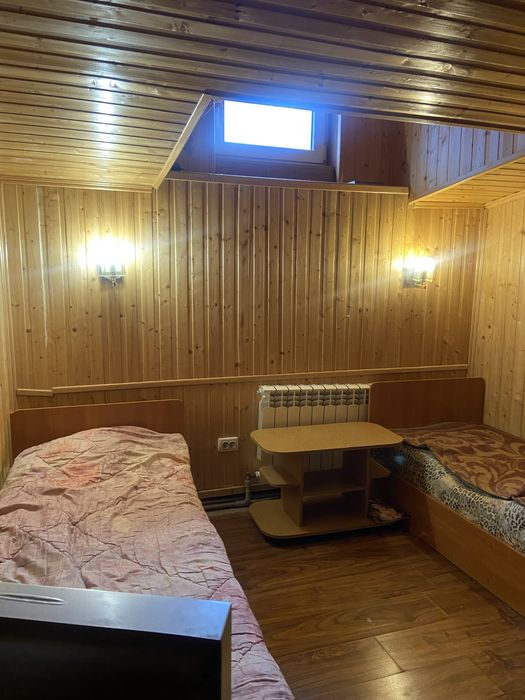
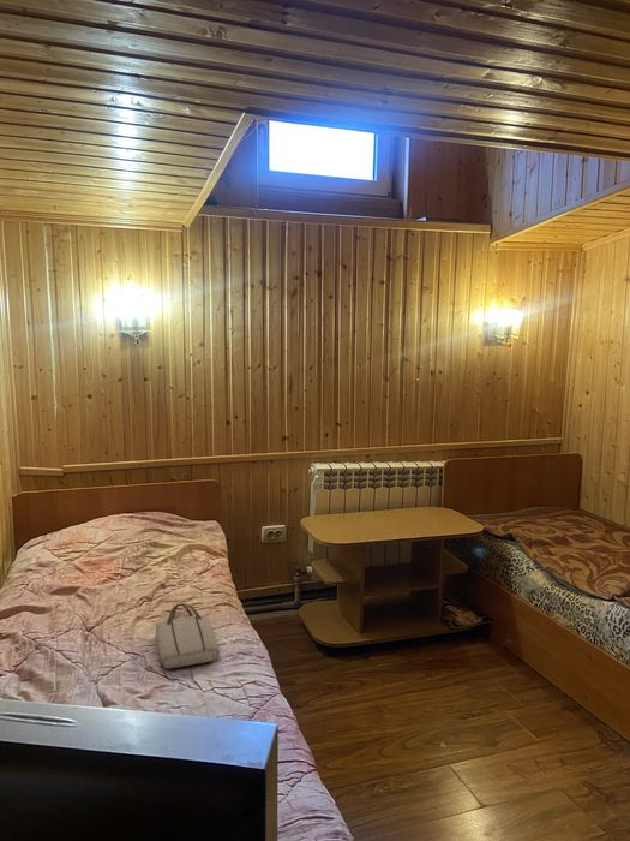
+ tote bag [155,603,220,669]
